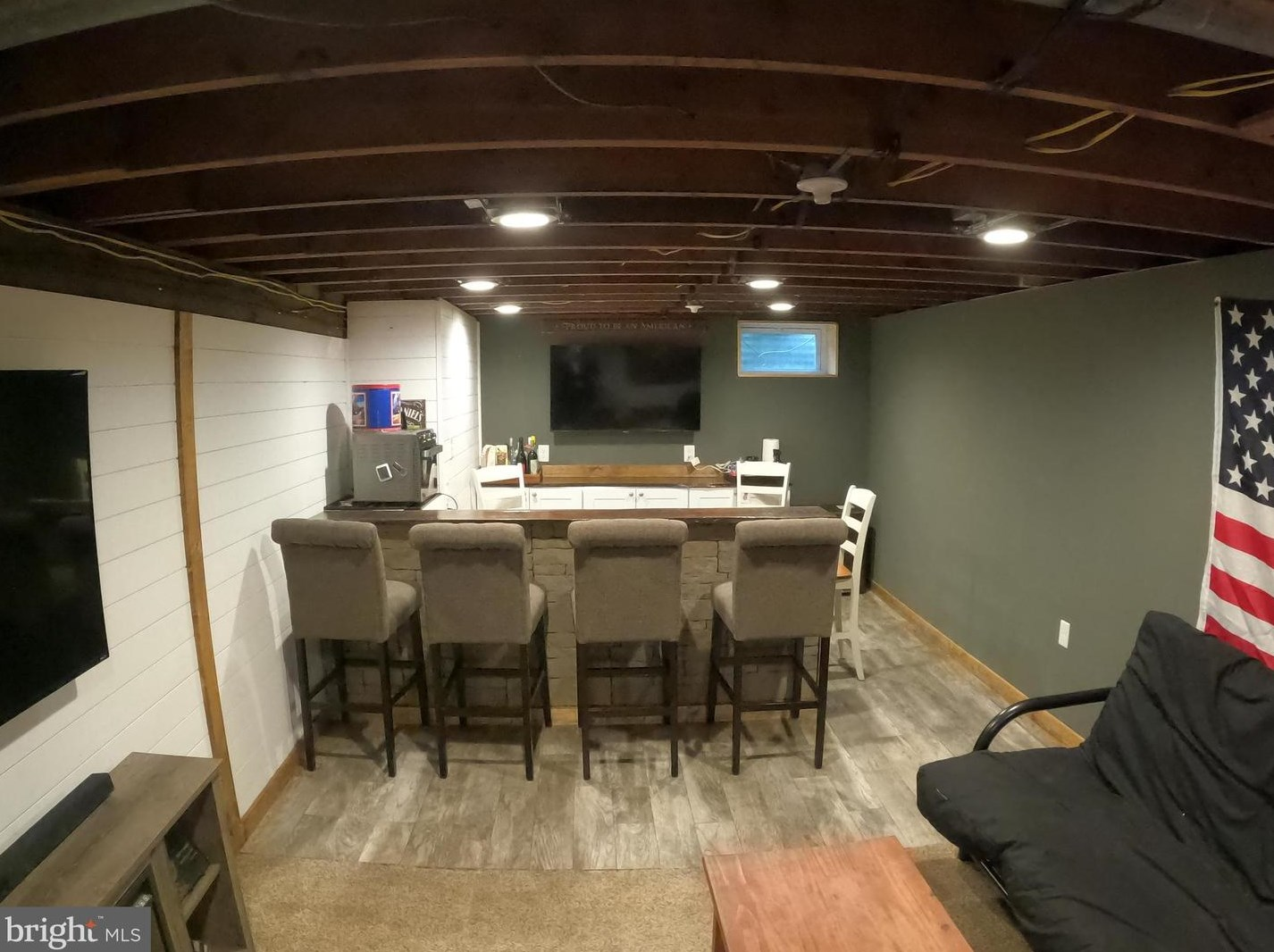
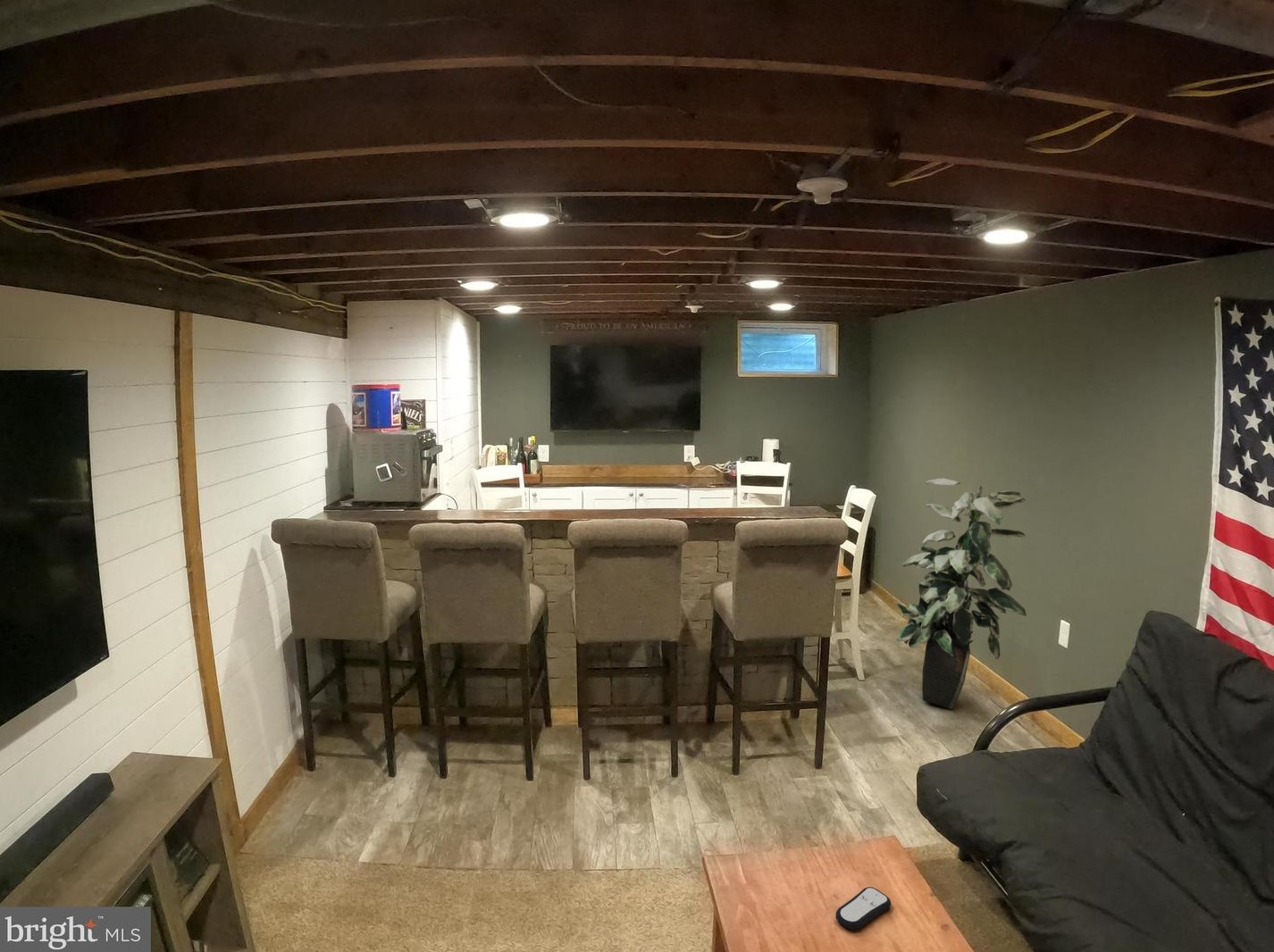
+ indoor plant [895,478,1027,710]
+ remote control [835,886,892,931]
